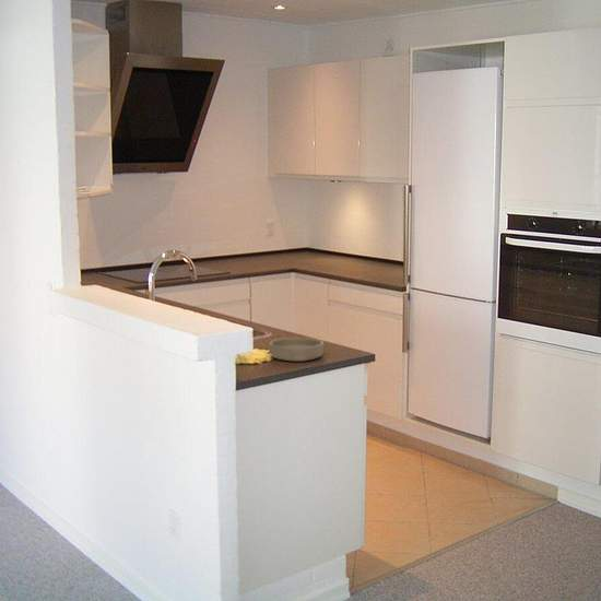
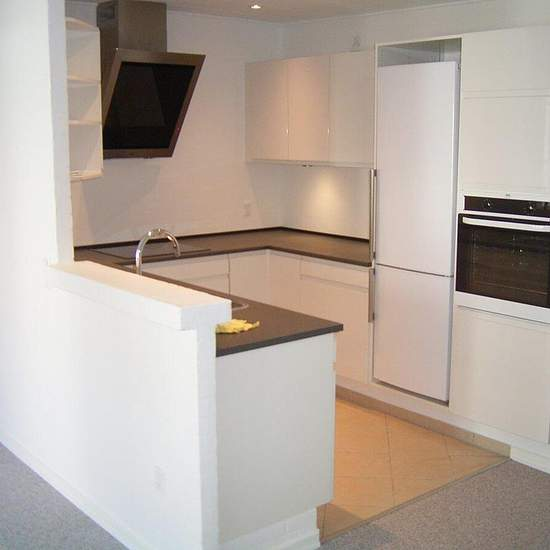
- bowl [268,337,325,362]
